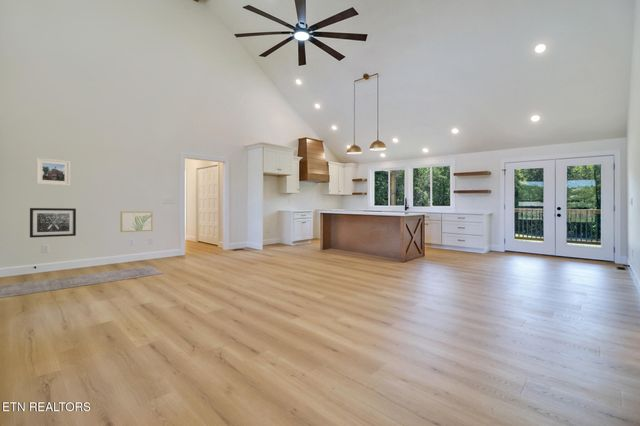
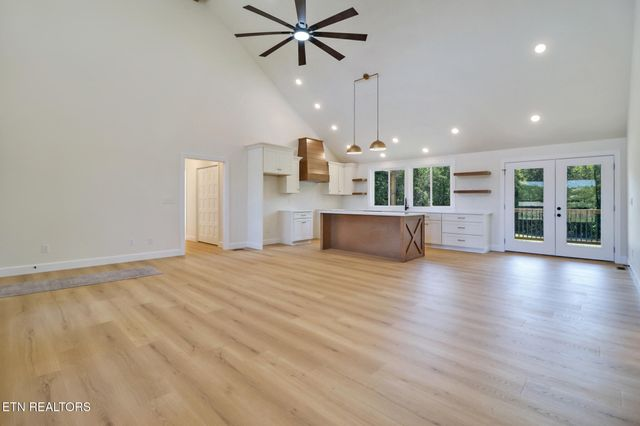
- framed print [35,157,71,187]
- wall art [119,210,154,233]
- wall art [29,207,77,239]
